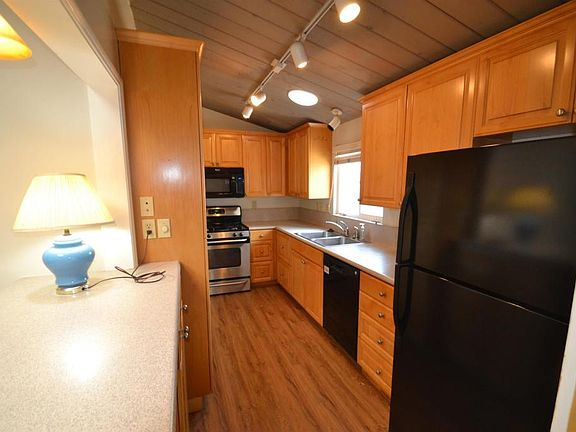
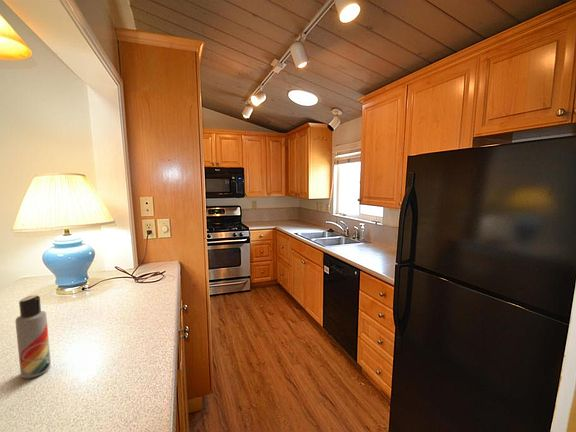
+ lotion bottle [15,294,52,379]
